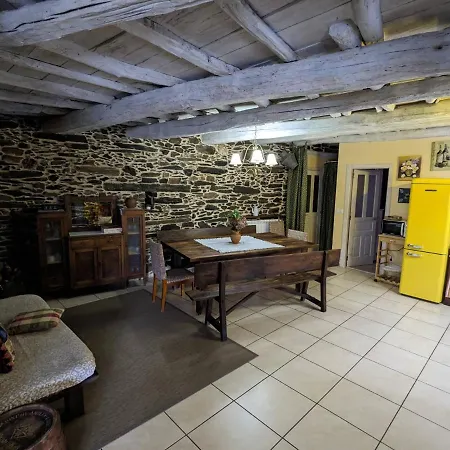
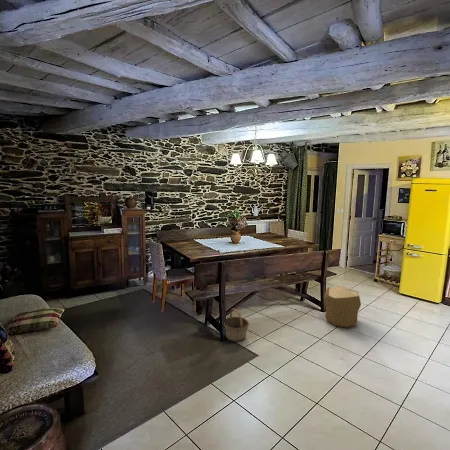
+ basket [223,308,250,343]
+ pouf [323,285,362,329]
